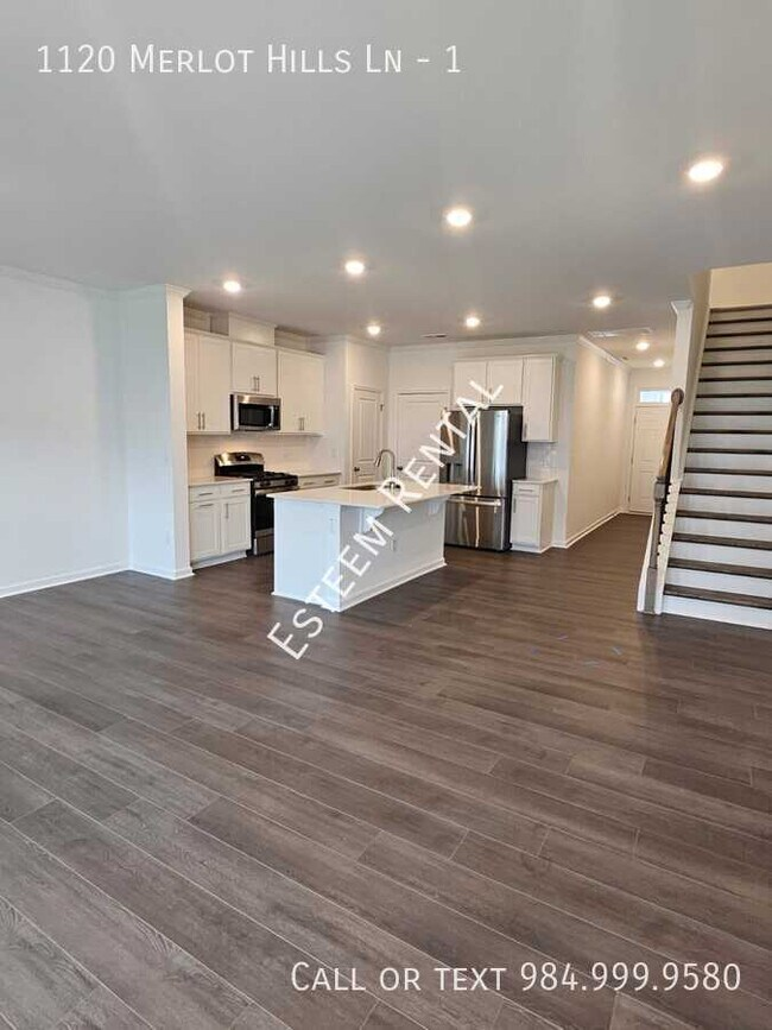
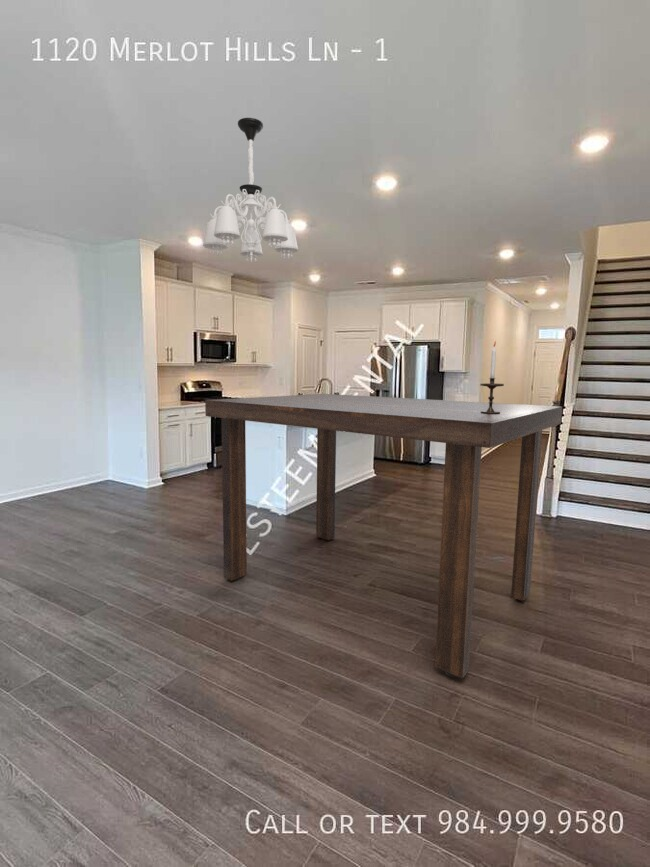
+ chandelier [202,117,299,263]
+ dining table [204,393,563,679]
+ candlestick [479,340,505,414]
